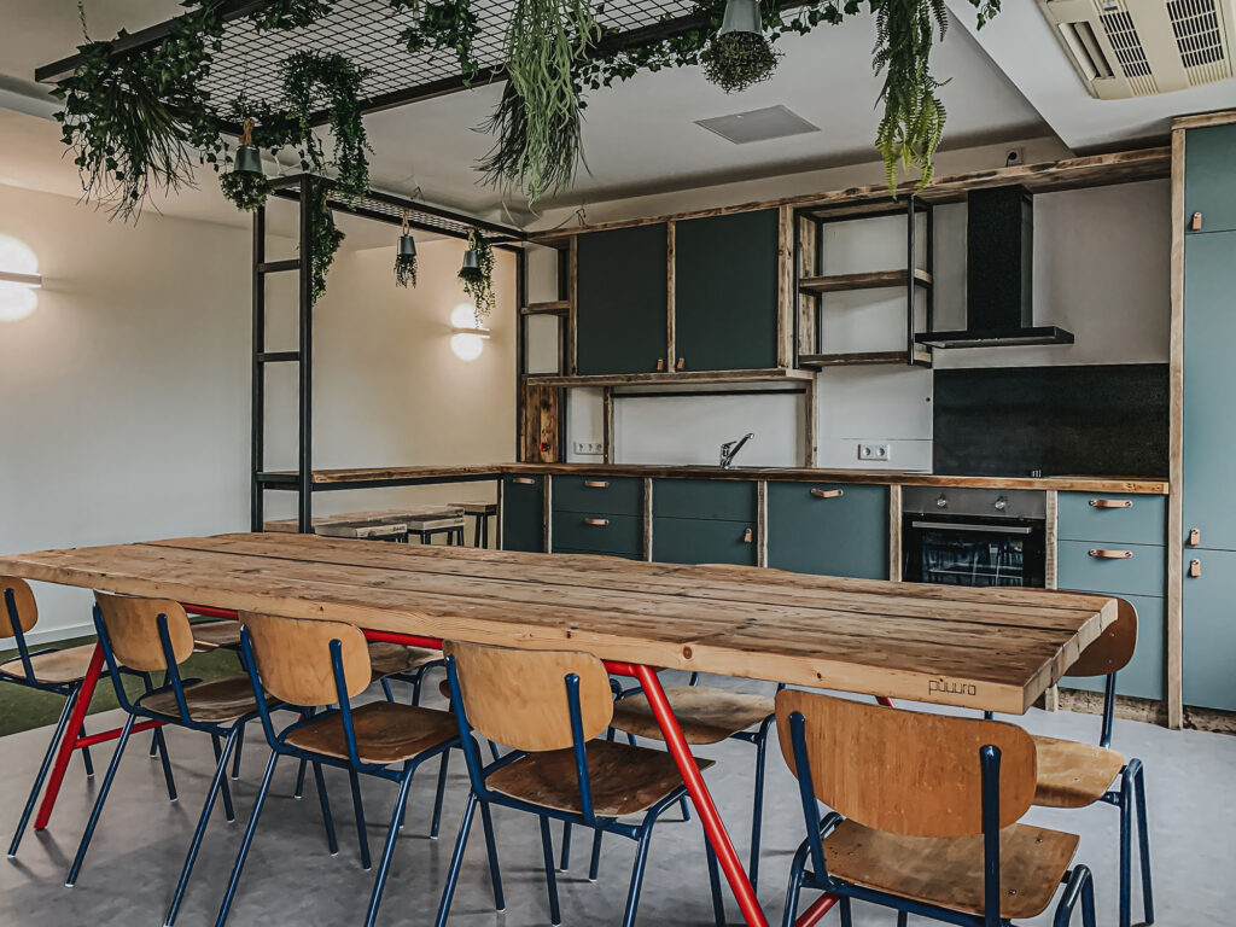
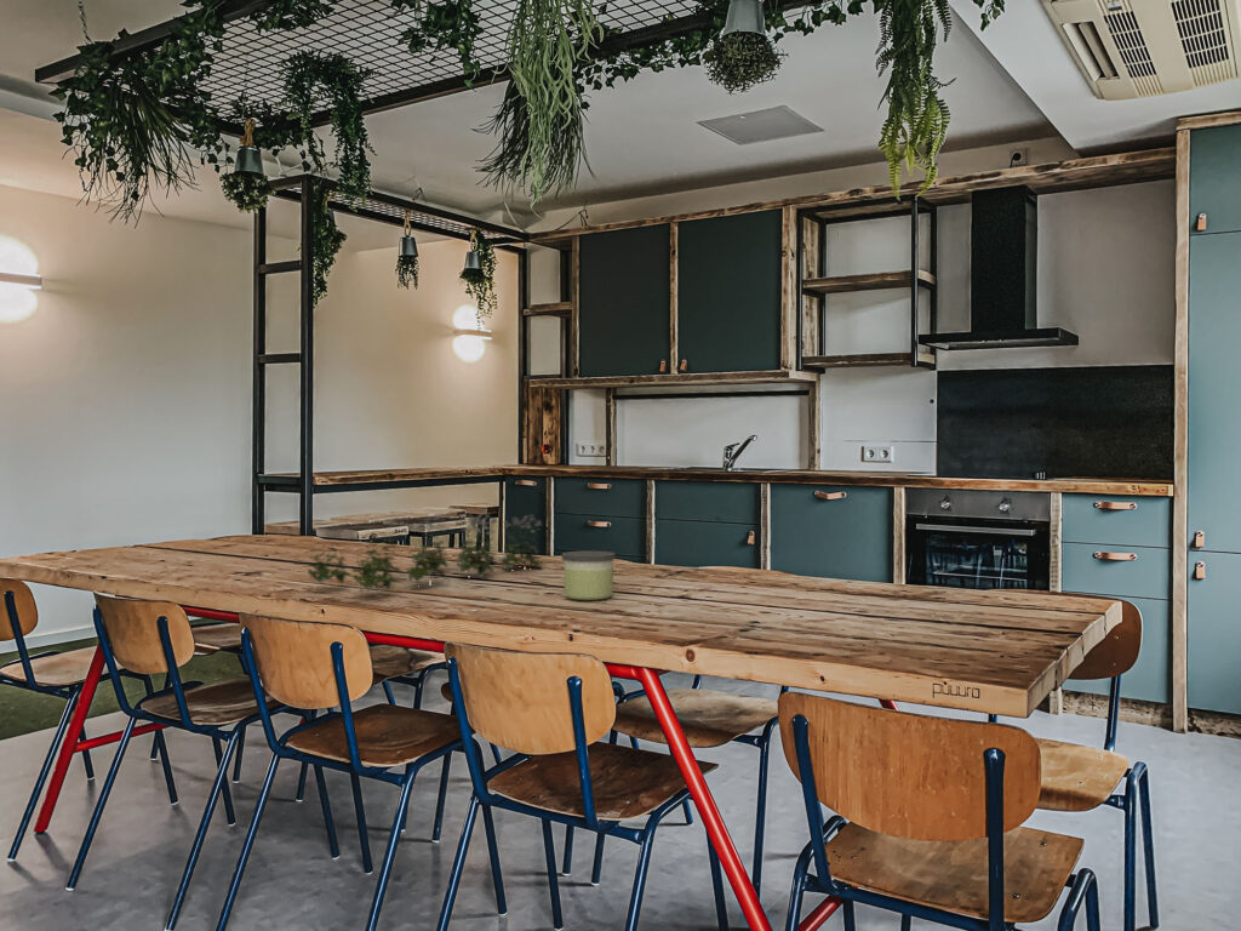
+ candle [561,550,617,601]
+ plant [305,510,544,594]
